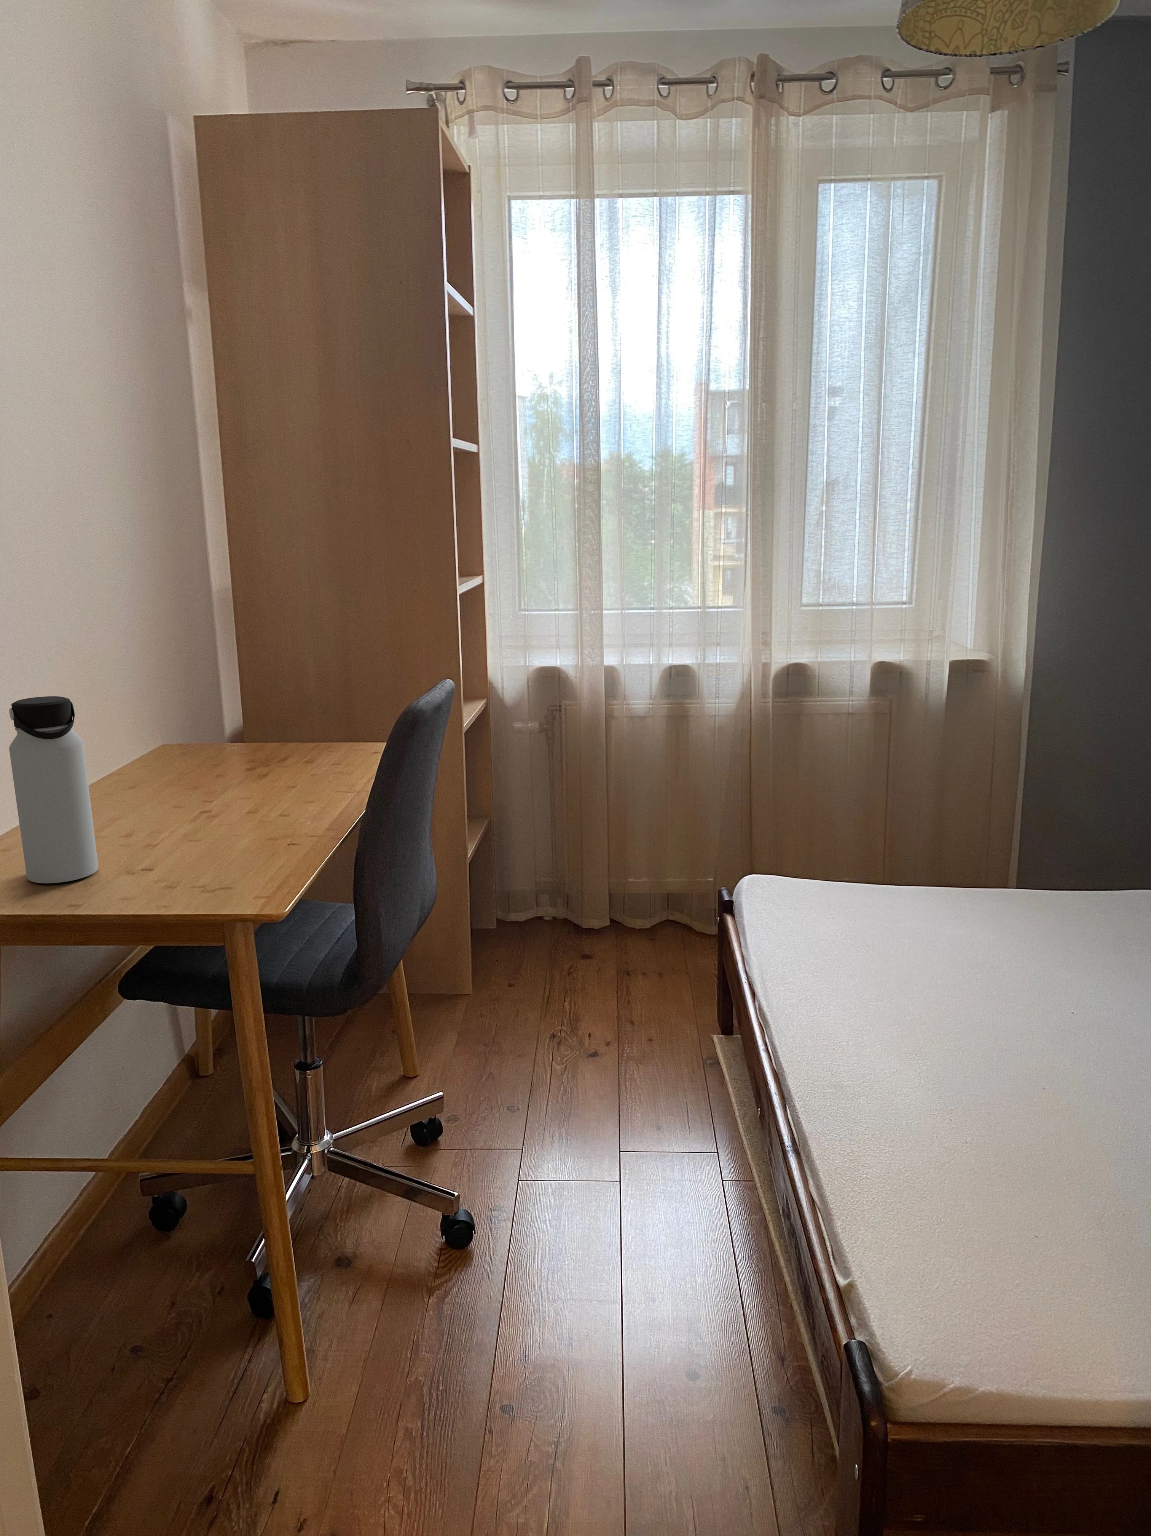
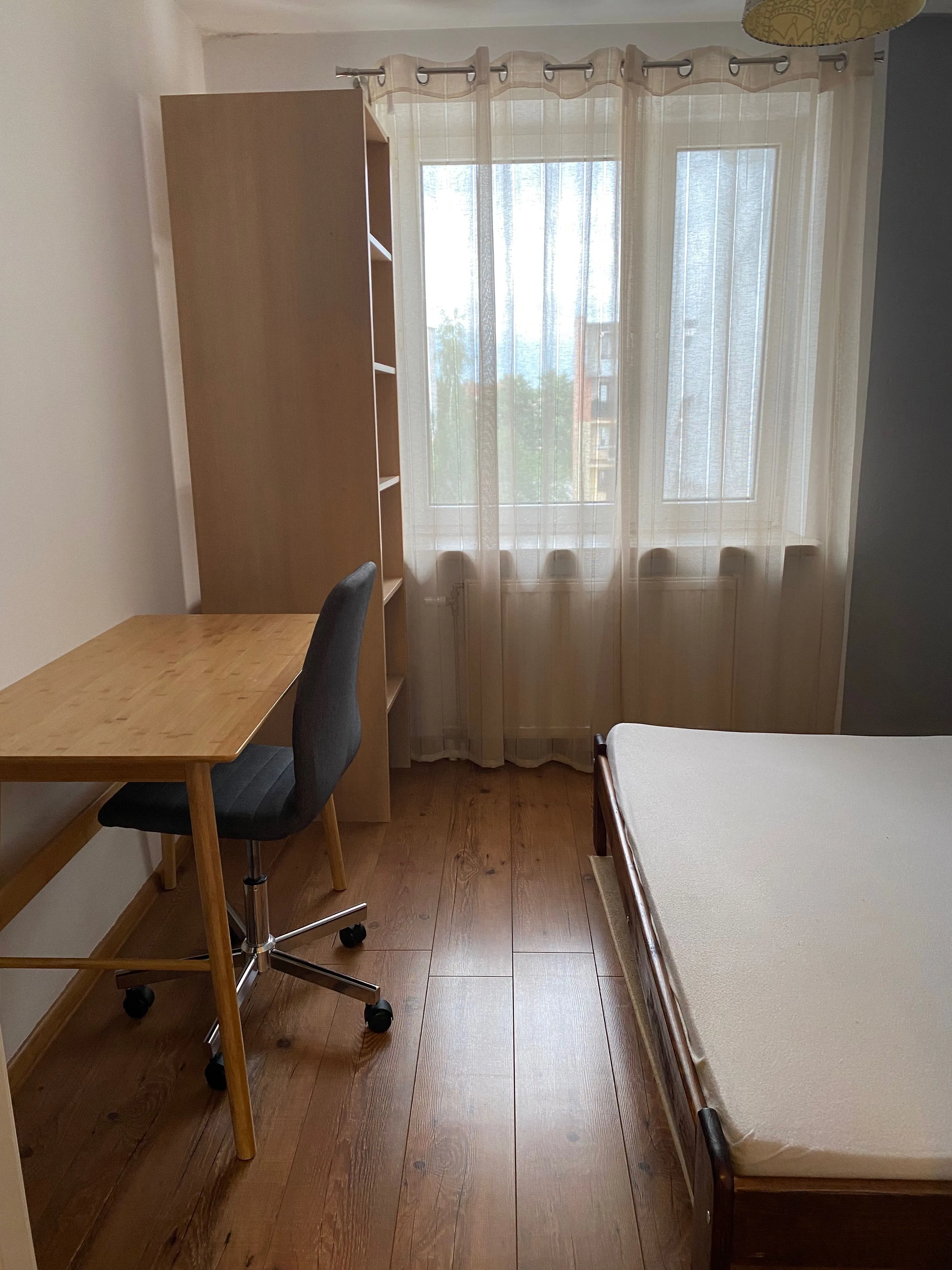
- water bottle [8,695,99,884]
